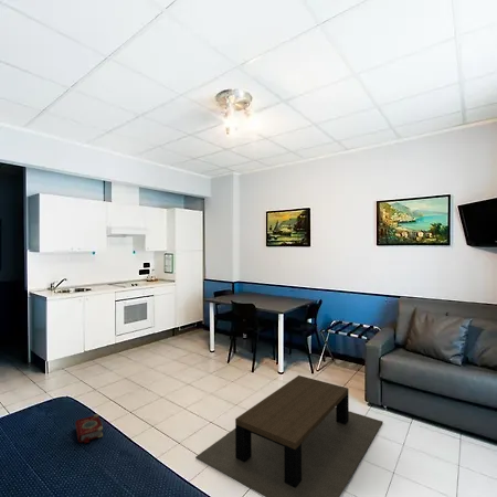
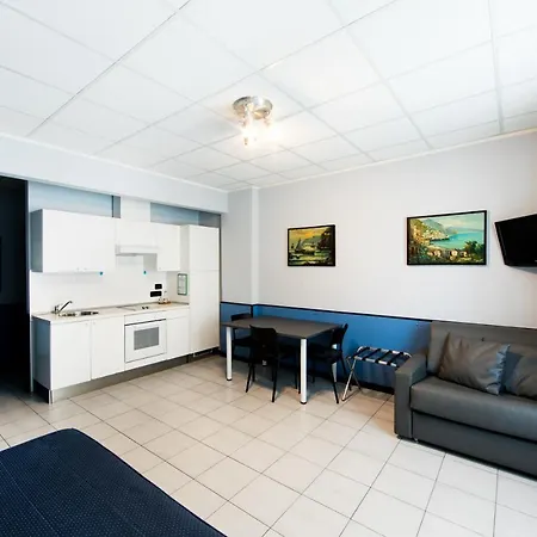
- coffee table [194,374,383,497]
- book [74,413,104,444]
